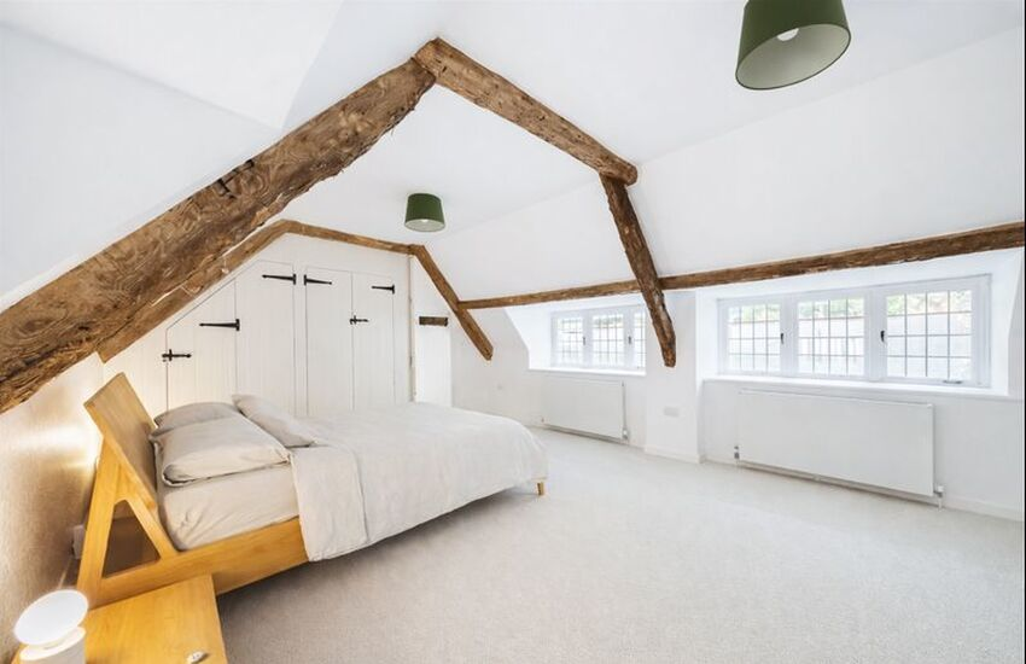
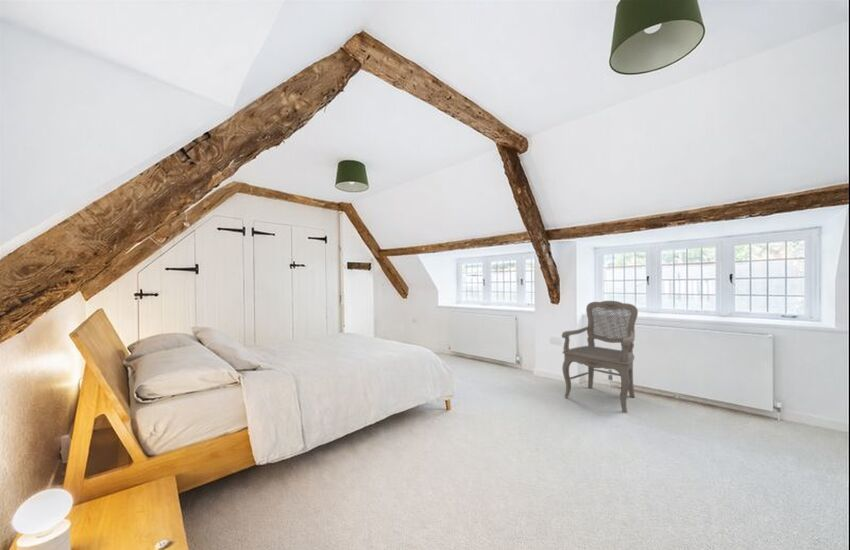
+ chair [561,300,639,414]
